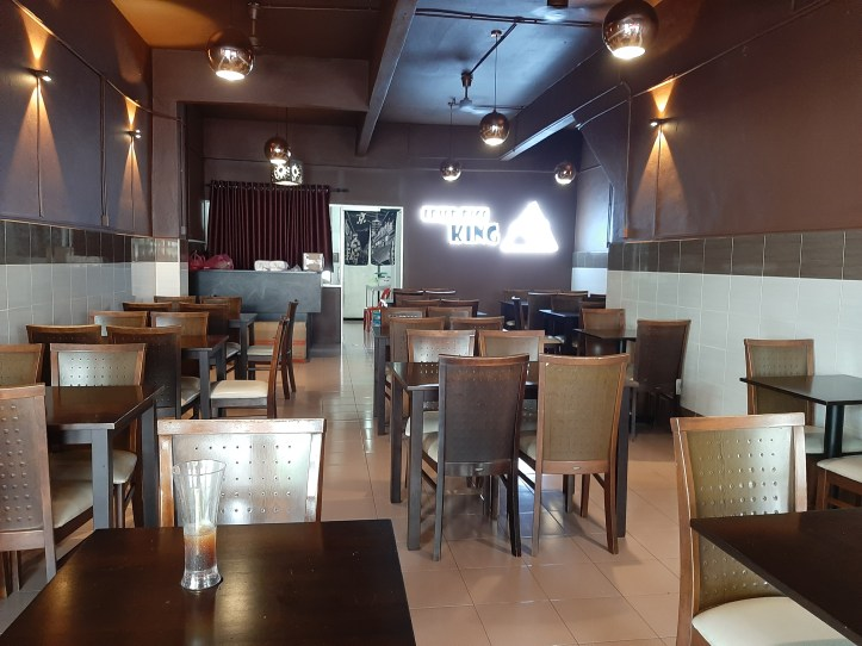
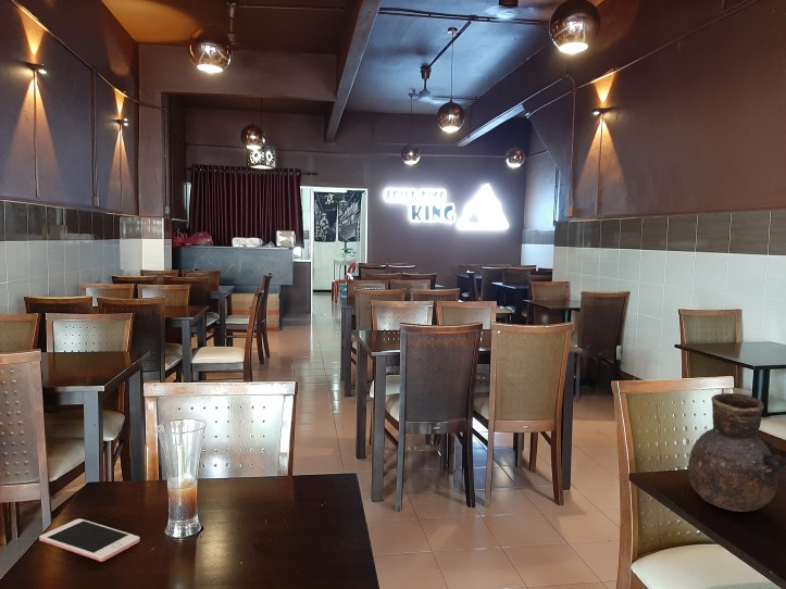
+ vase [687,392,786,513]
+ cell phone [38,517,140,563]
